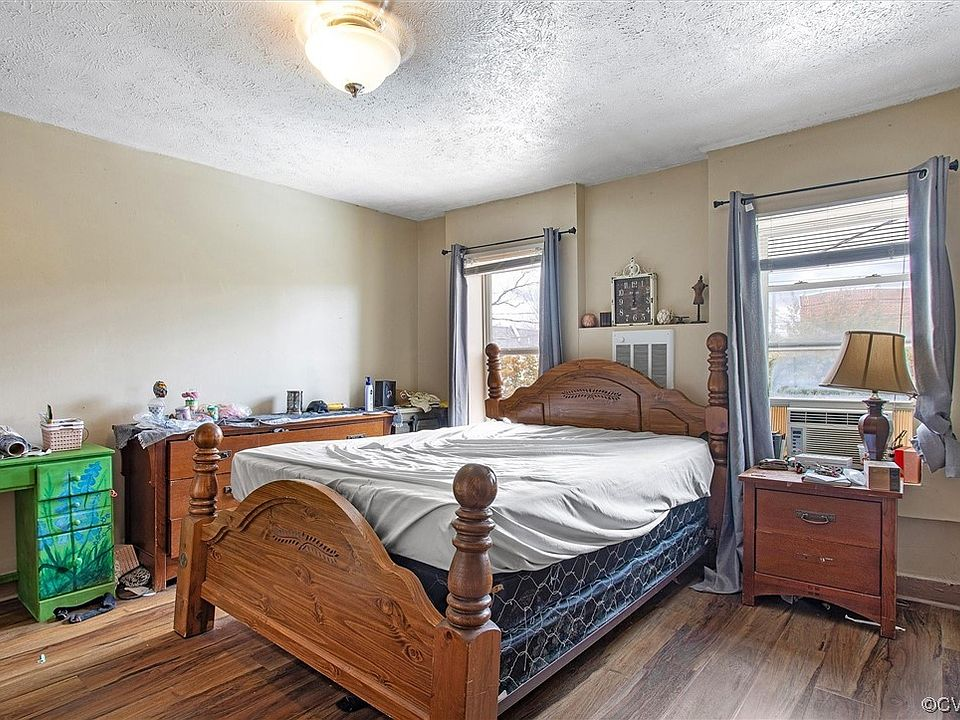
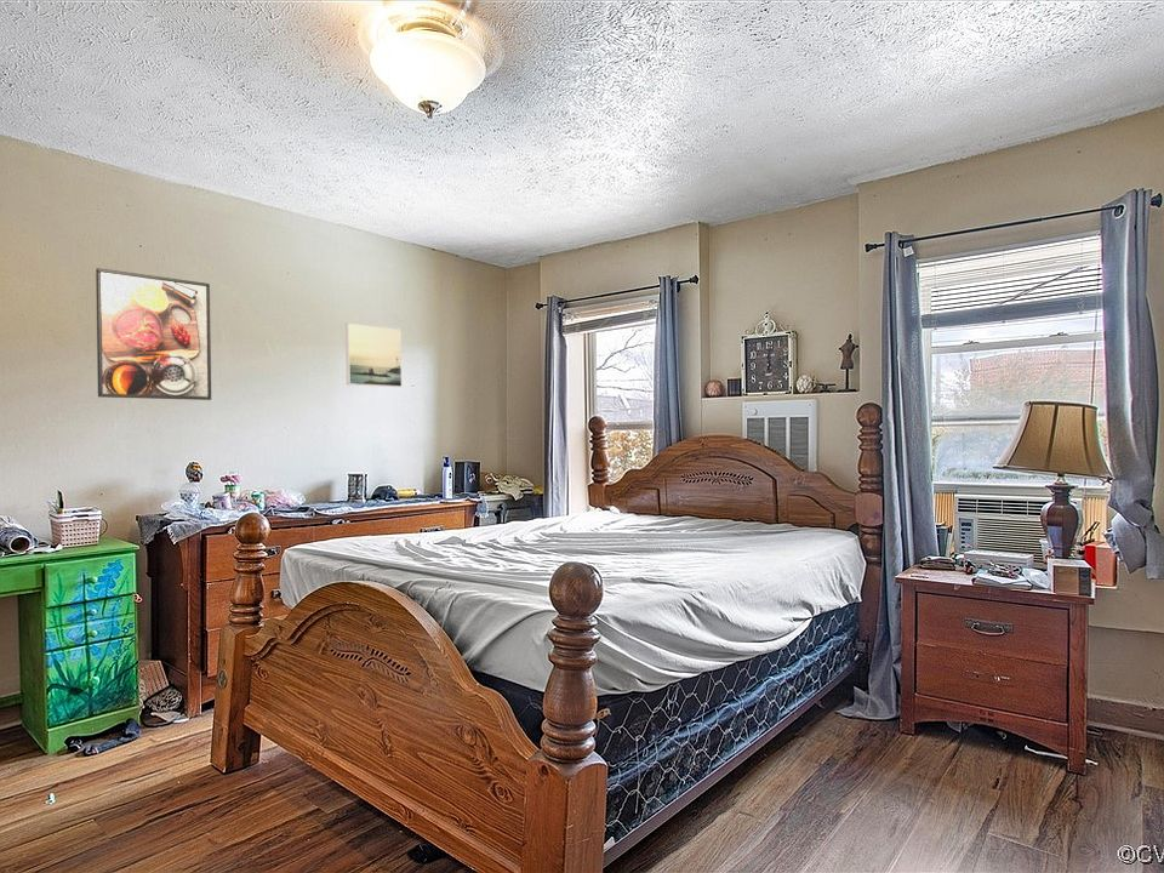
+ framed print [95,267,212,401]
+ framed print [344,323,403,388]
